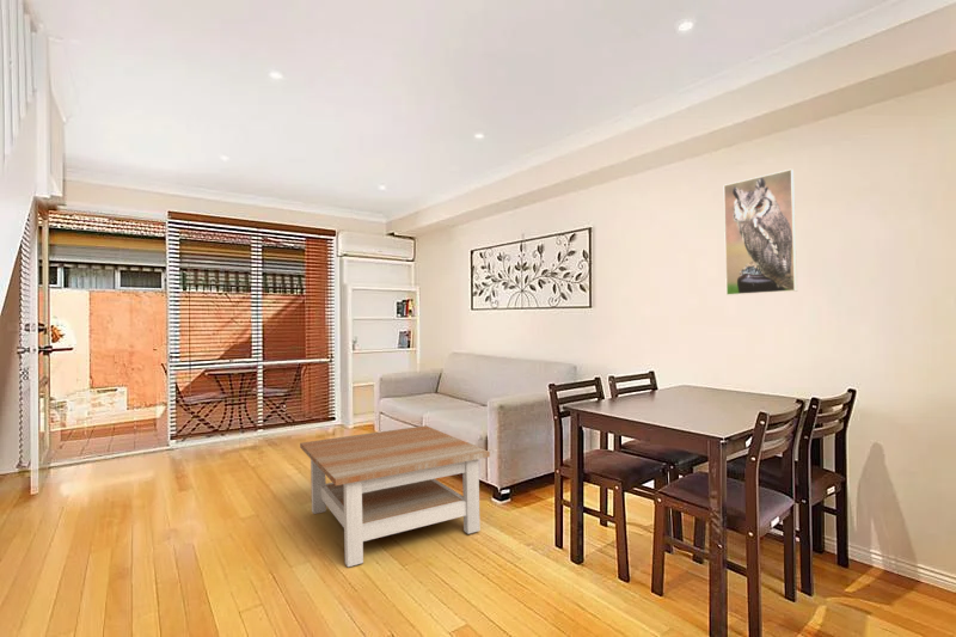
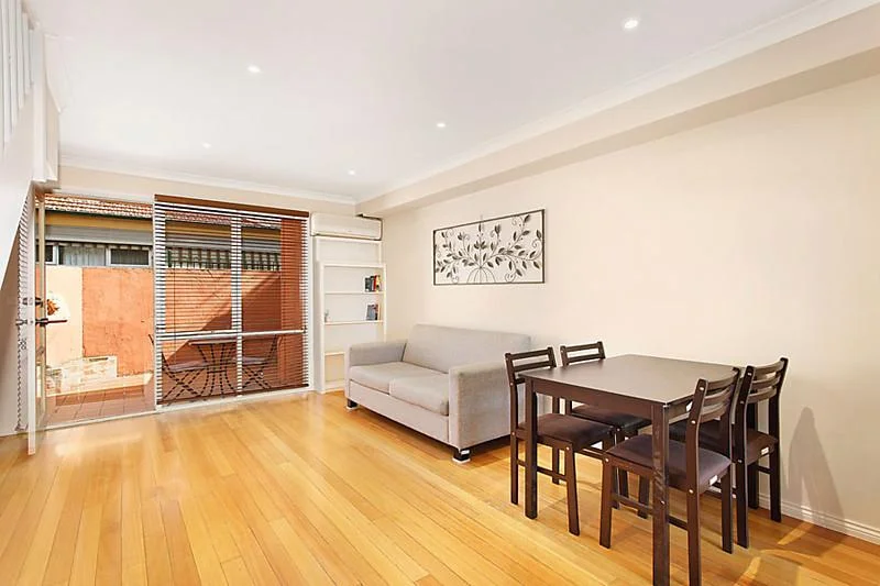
- coffee table [299,424,491,568]
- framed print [723,167,798,296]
